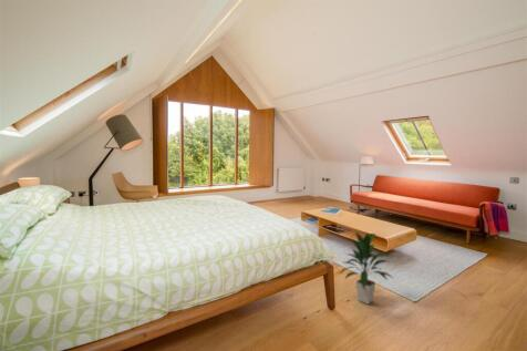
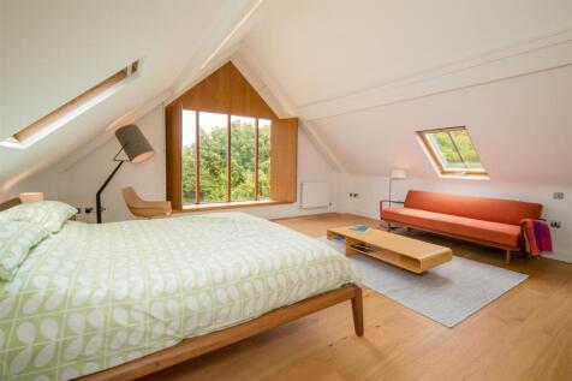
- indoor plant [339,230,395,306]
